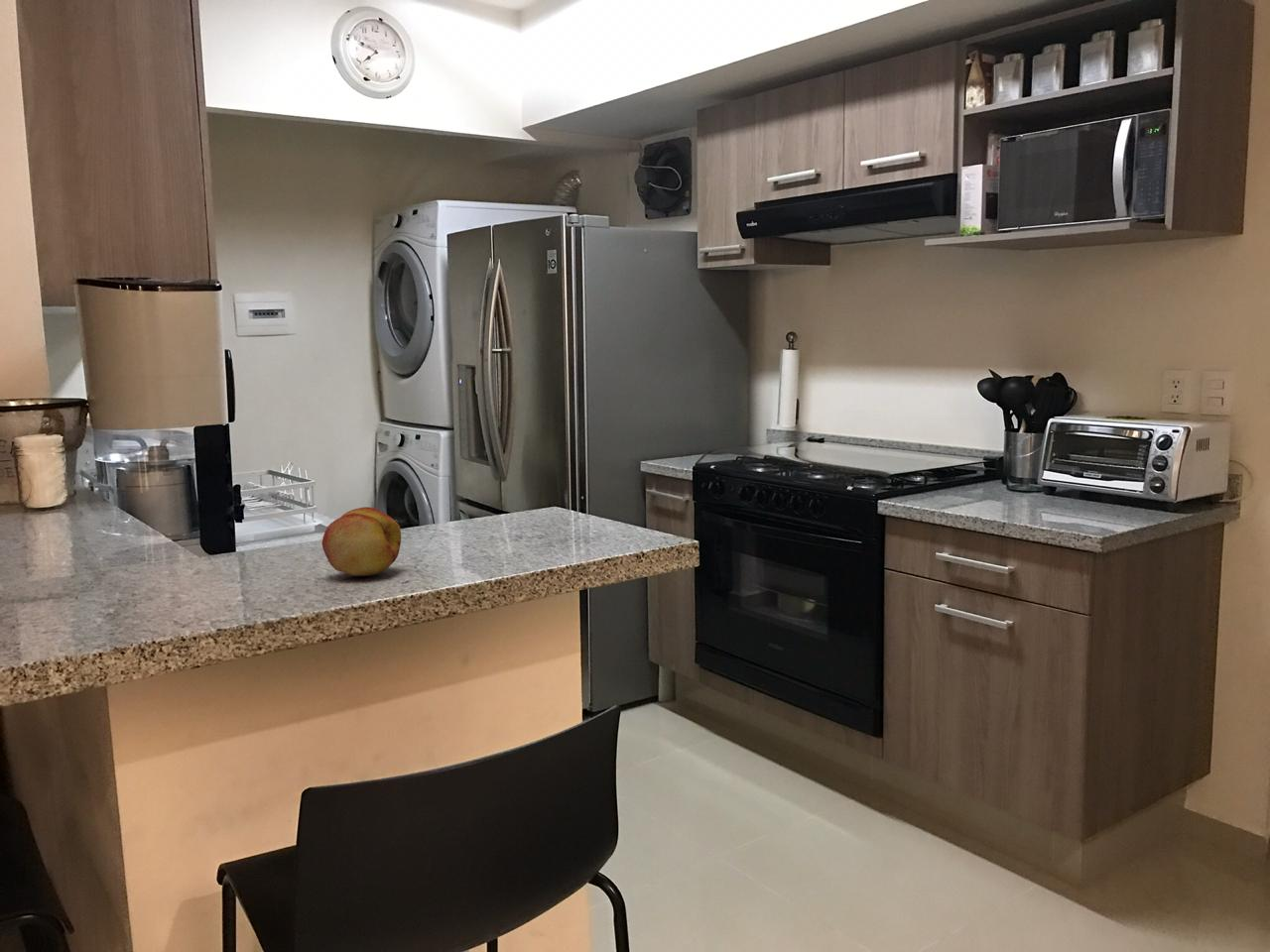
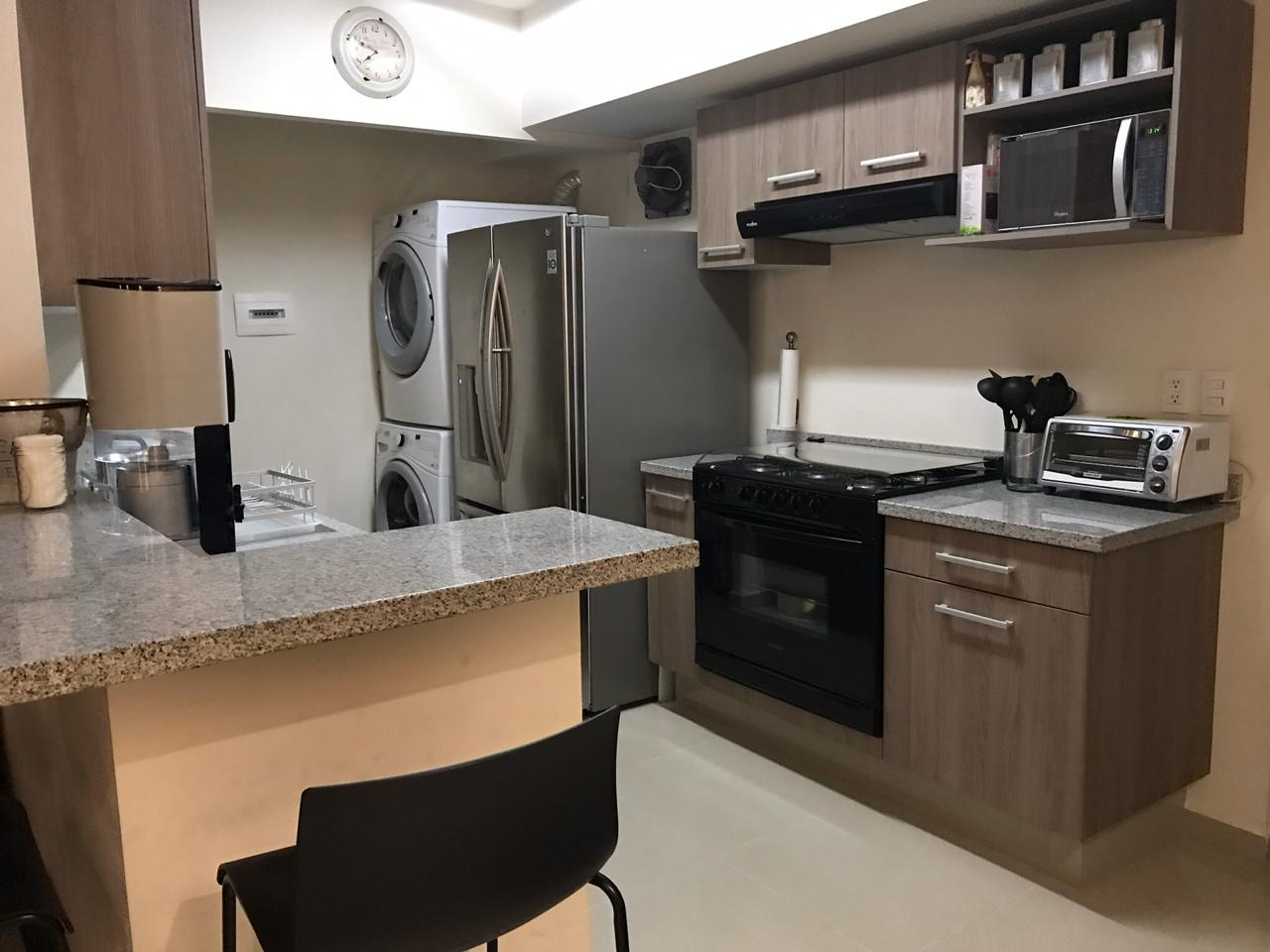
- fruit [321,506,402,577]
